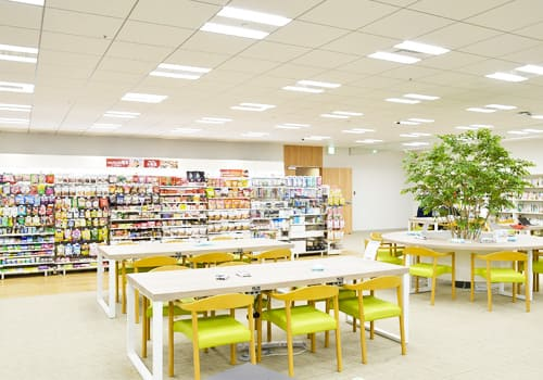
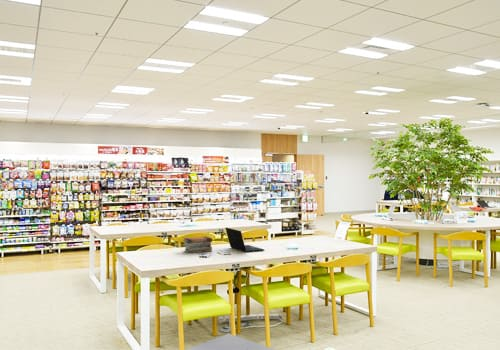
+ book stack [182,235,213,254]
+ laptop [224,227,265,253]
